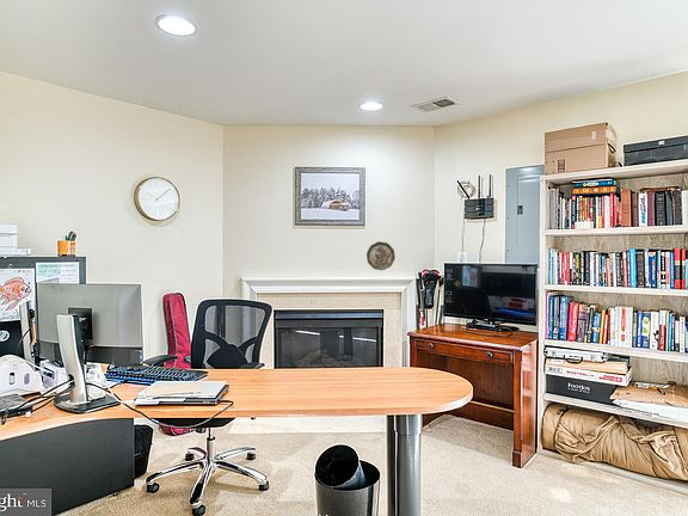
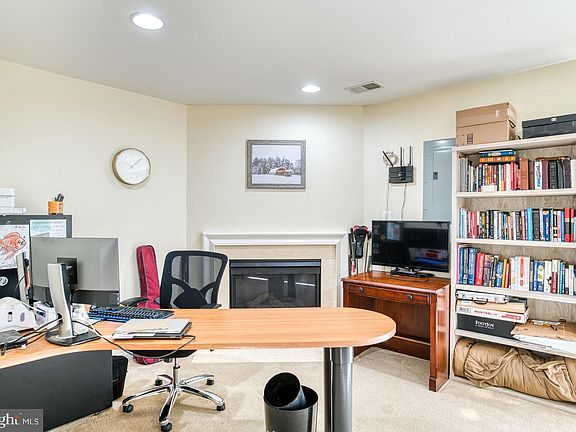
- decorative plate [366,240,397,271]
